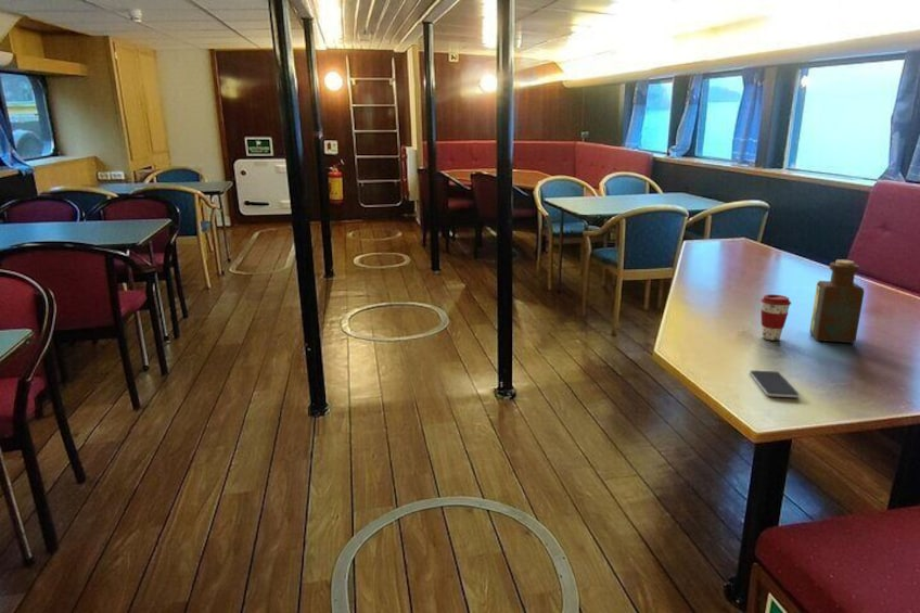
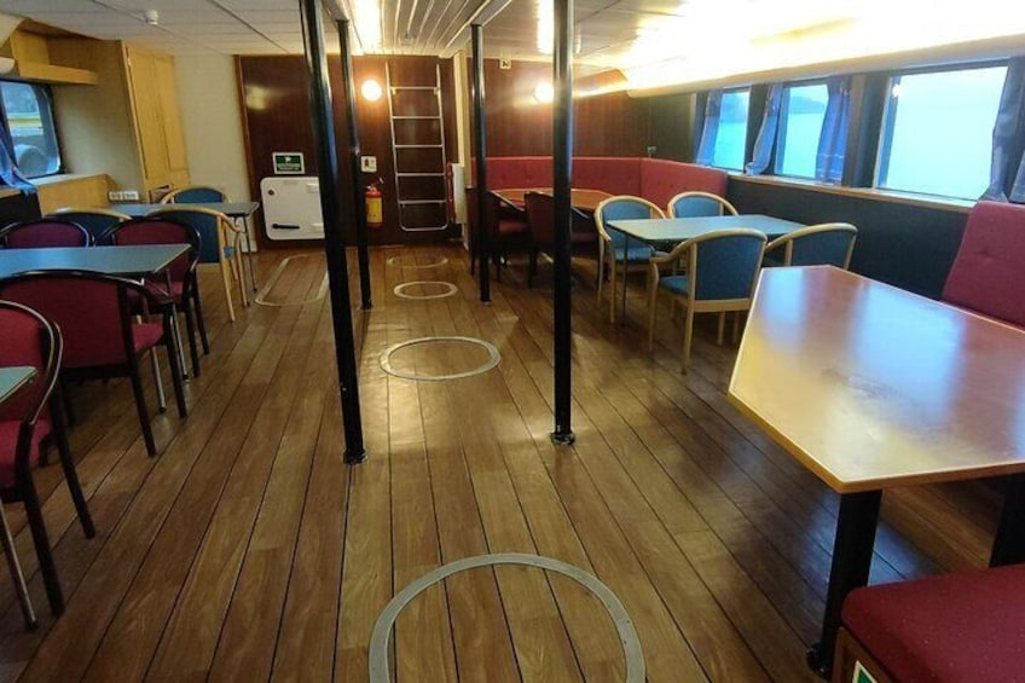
- coffee cup [759,293,792,342]
- bottle [808,258,866,344]
- smartphone [749,370,801,398]
